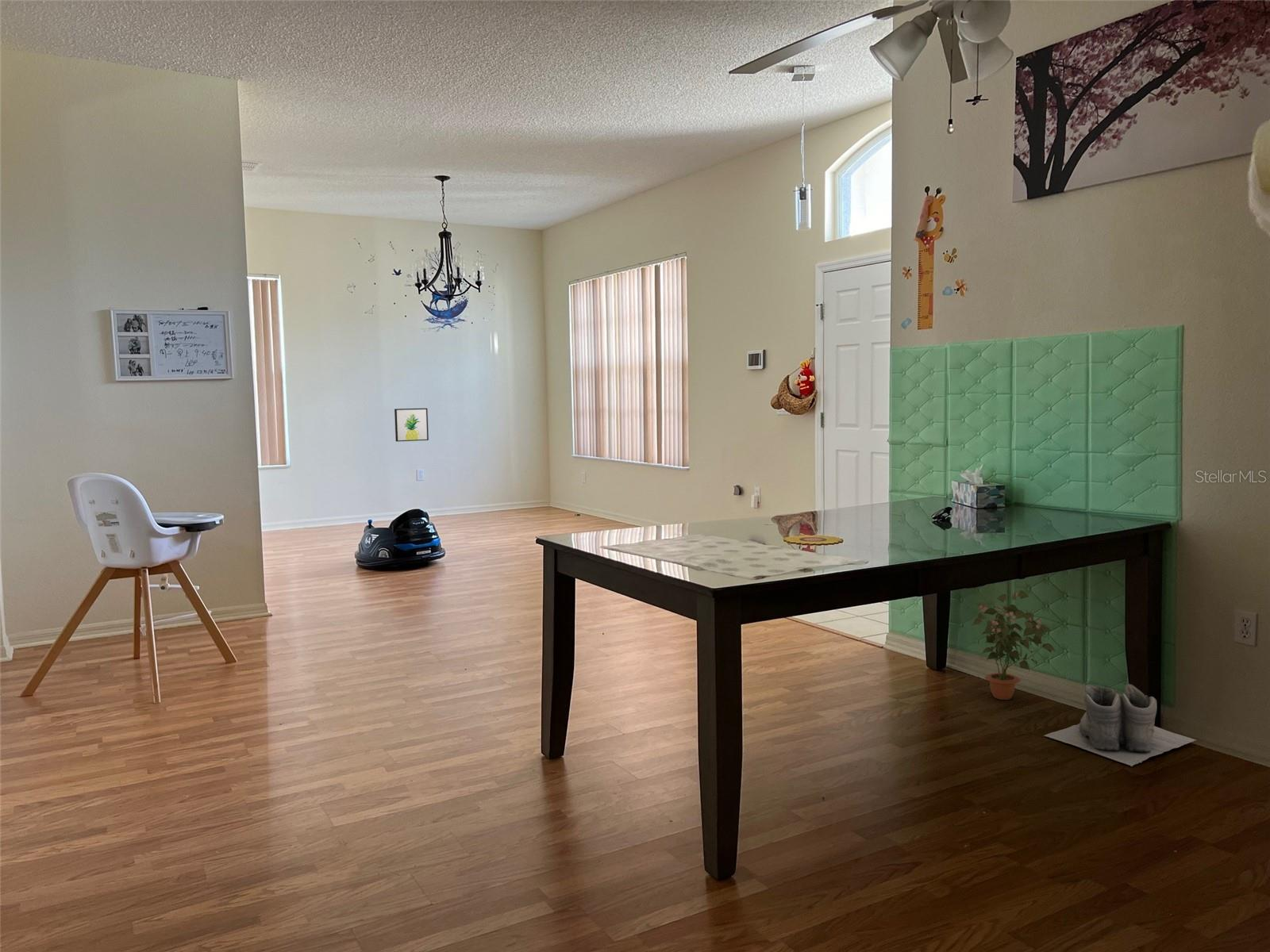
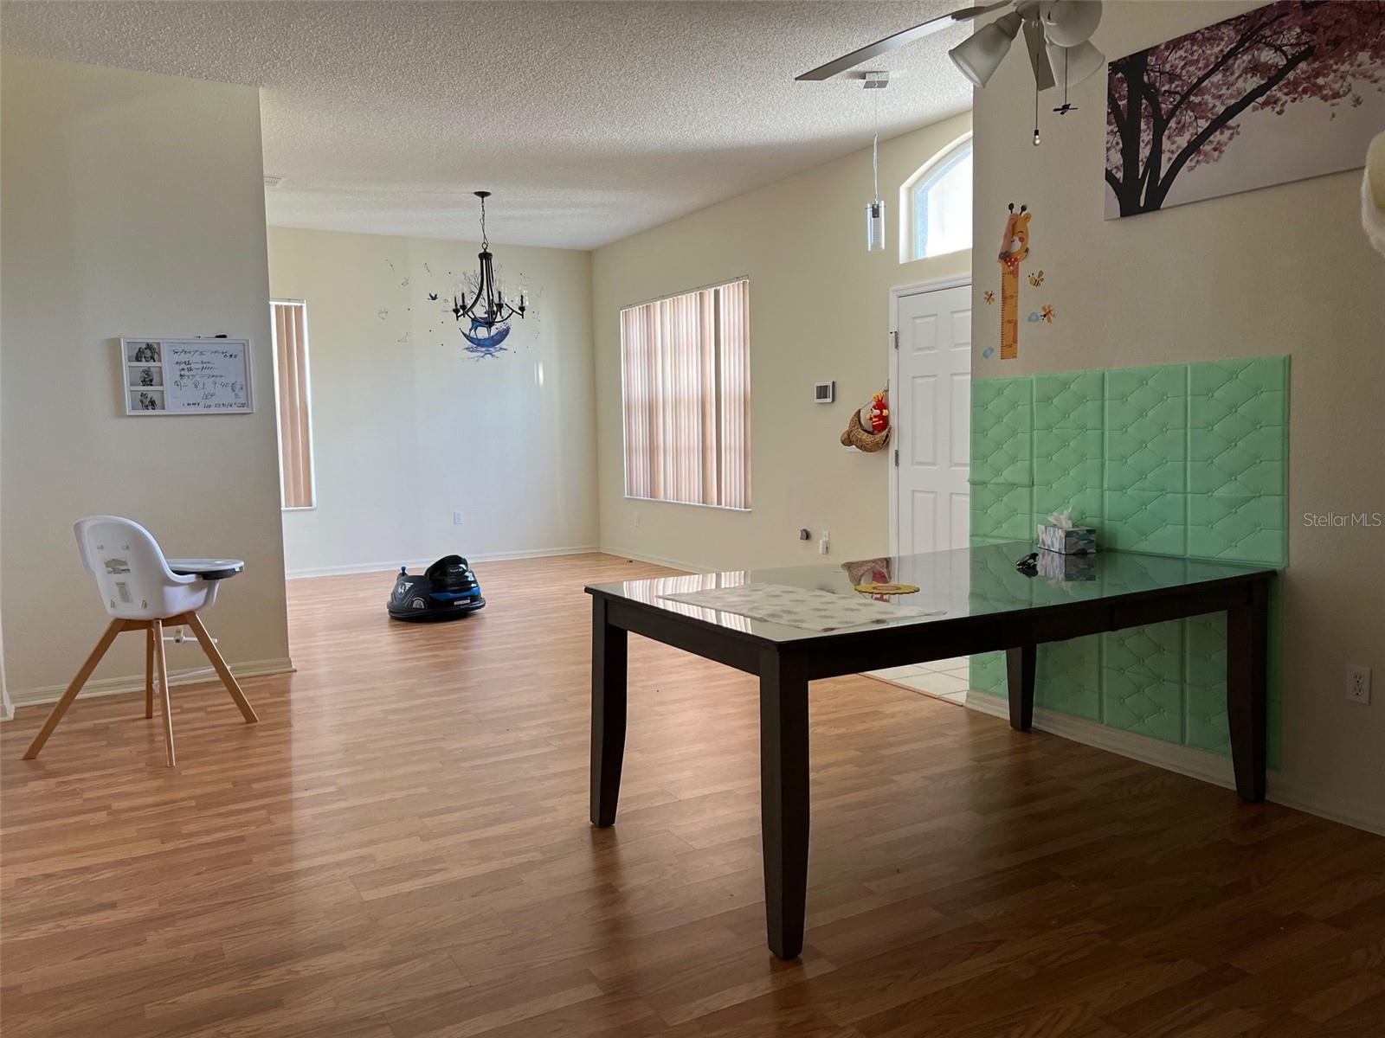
- wall art [394,408,429,442]
- potted plant [972,589,1057,701]
- boots [1043,683,1196,767]
